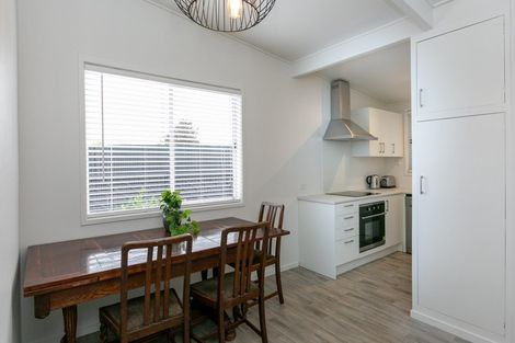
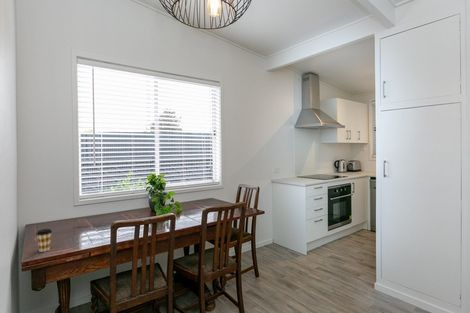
+ coffee cup [35,228,53,253]
